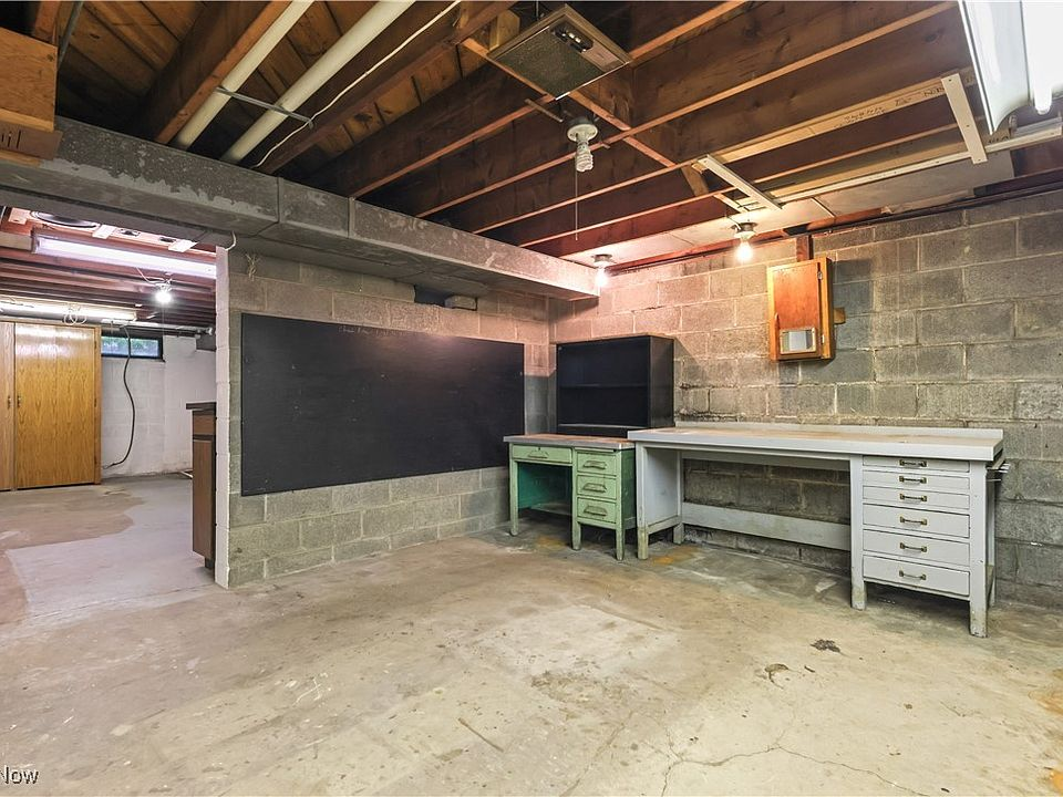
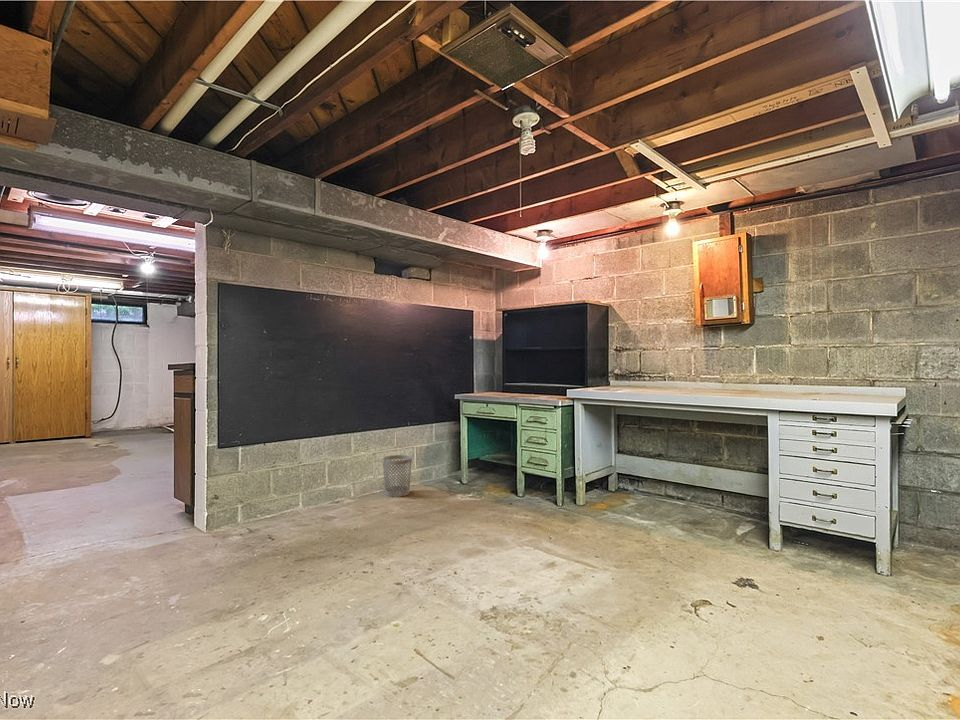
+ wastebasket [382,454,413,498]
